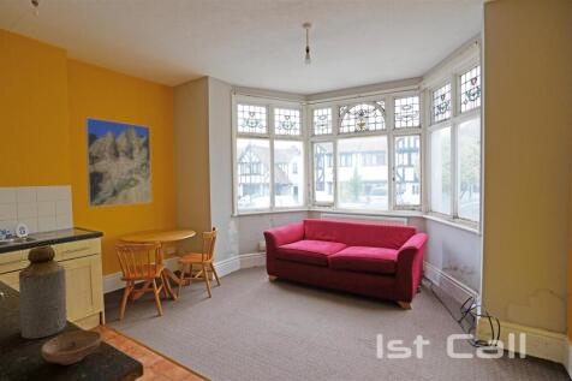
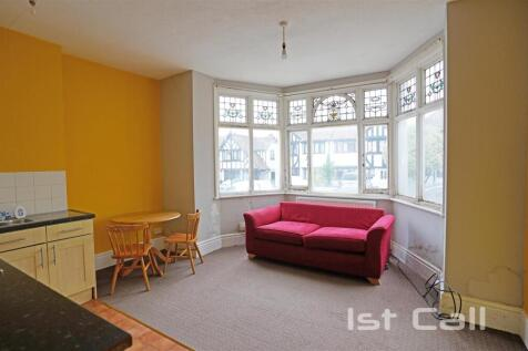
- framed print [84,117,153,208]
- bowl [40,329,103,365]
- bottle [18,245,67,340]
